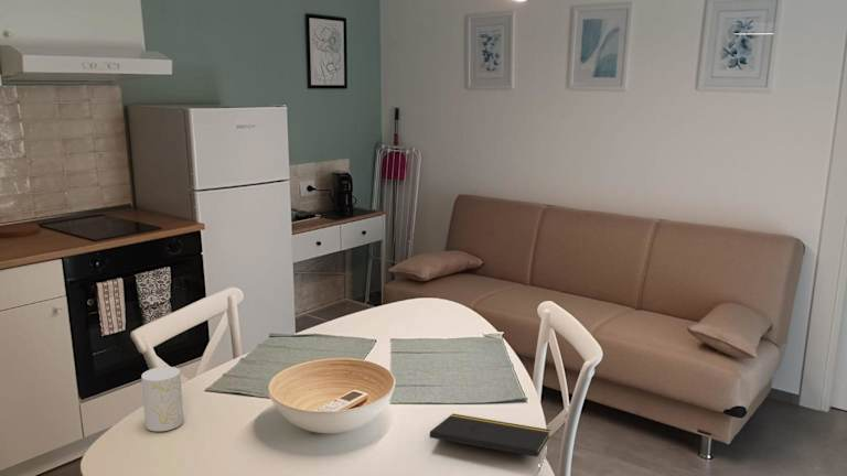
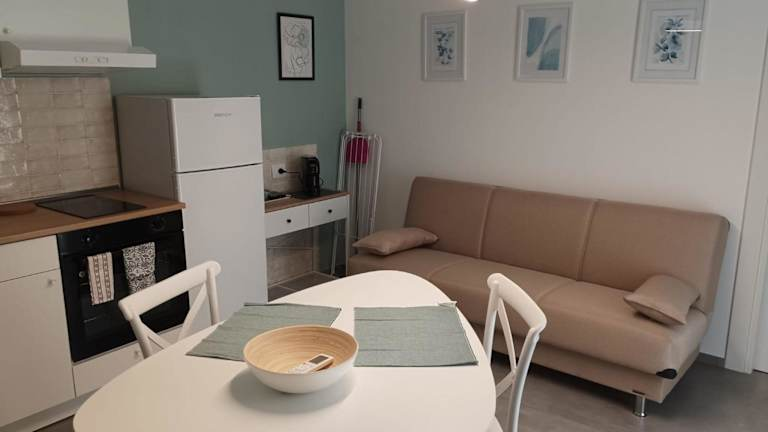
- cup [140,366,184,432]
- notepad [429,412,551,472]
